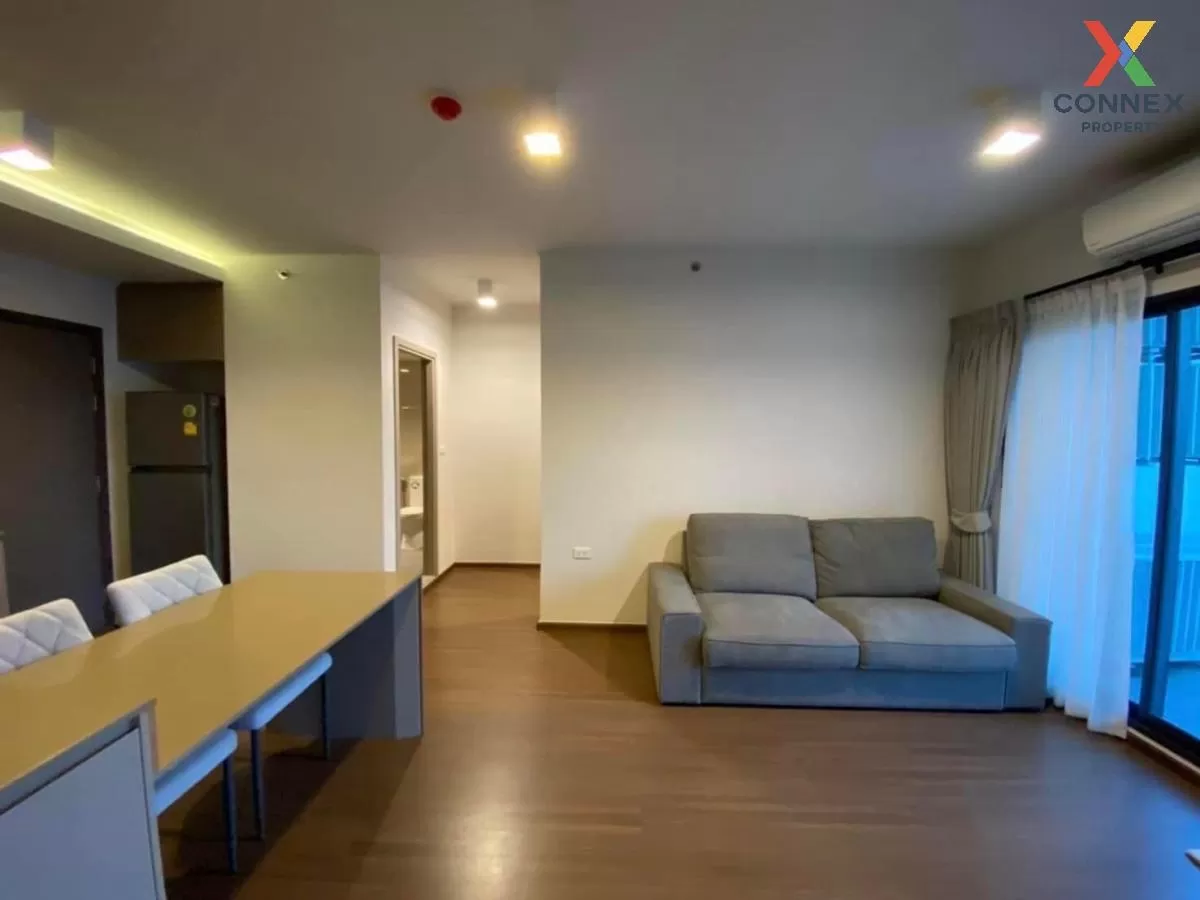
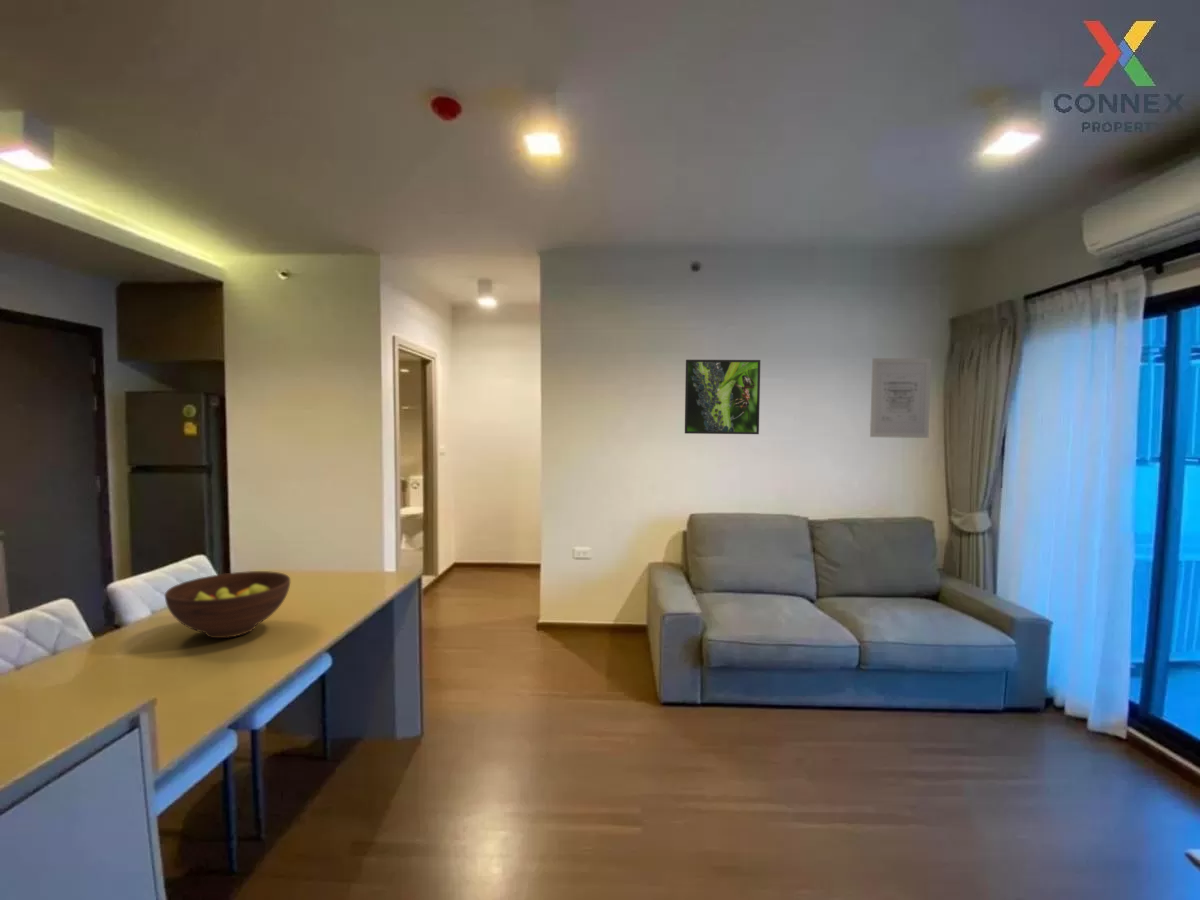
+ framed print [684,359,761,435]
+ wall art [869,357,932,439]
+ fruit bowl [164,570,291,639]
